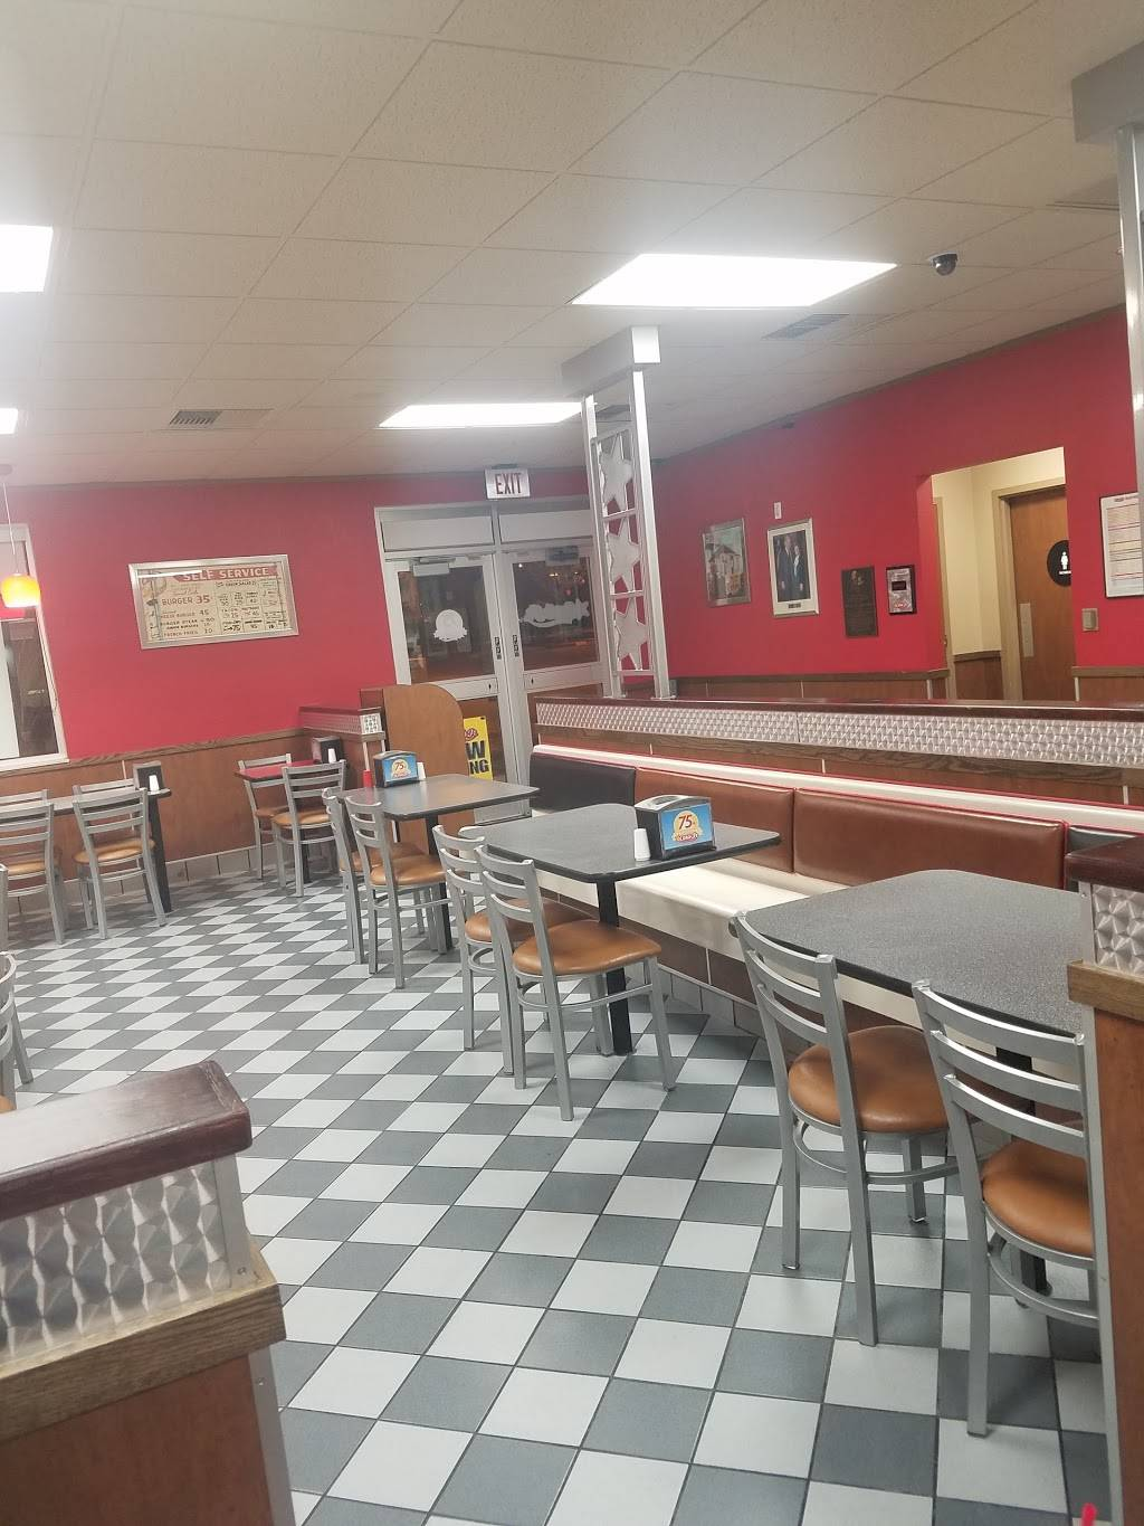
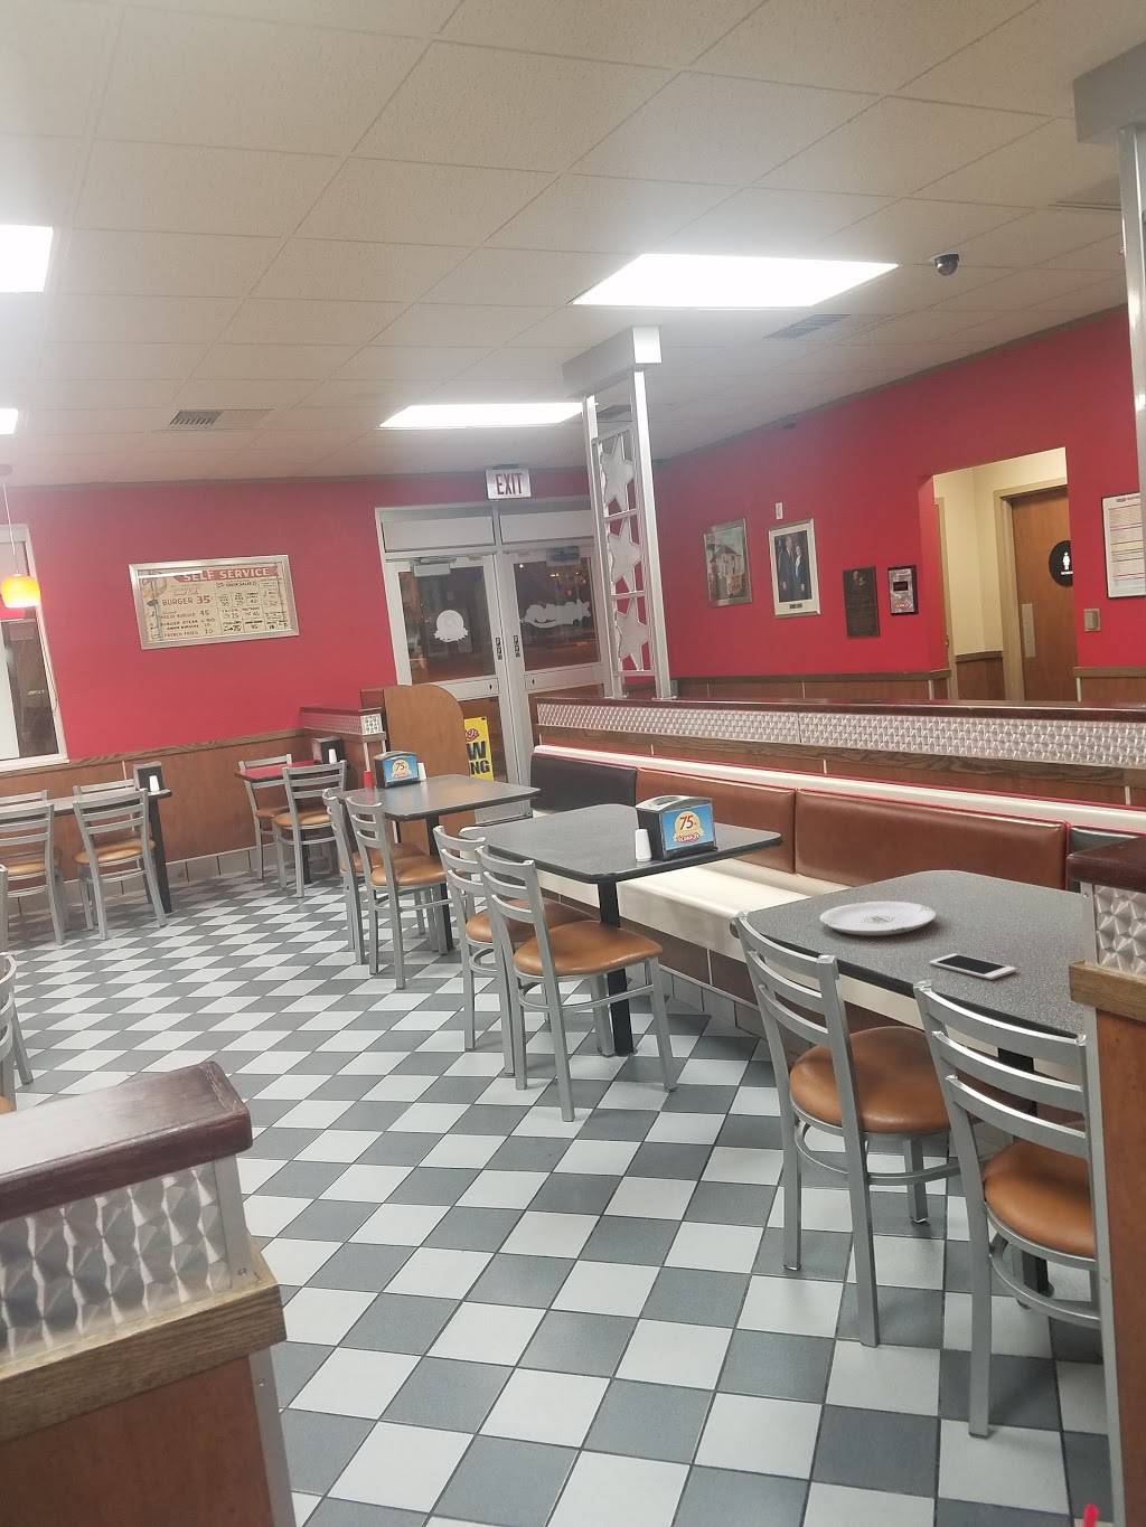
+ cell phone [929,952,1017,981]
+ plate [820,900,937,936]
